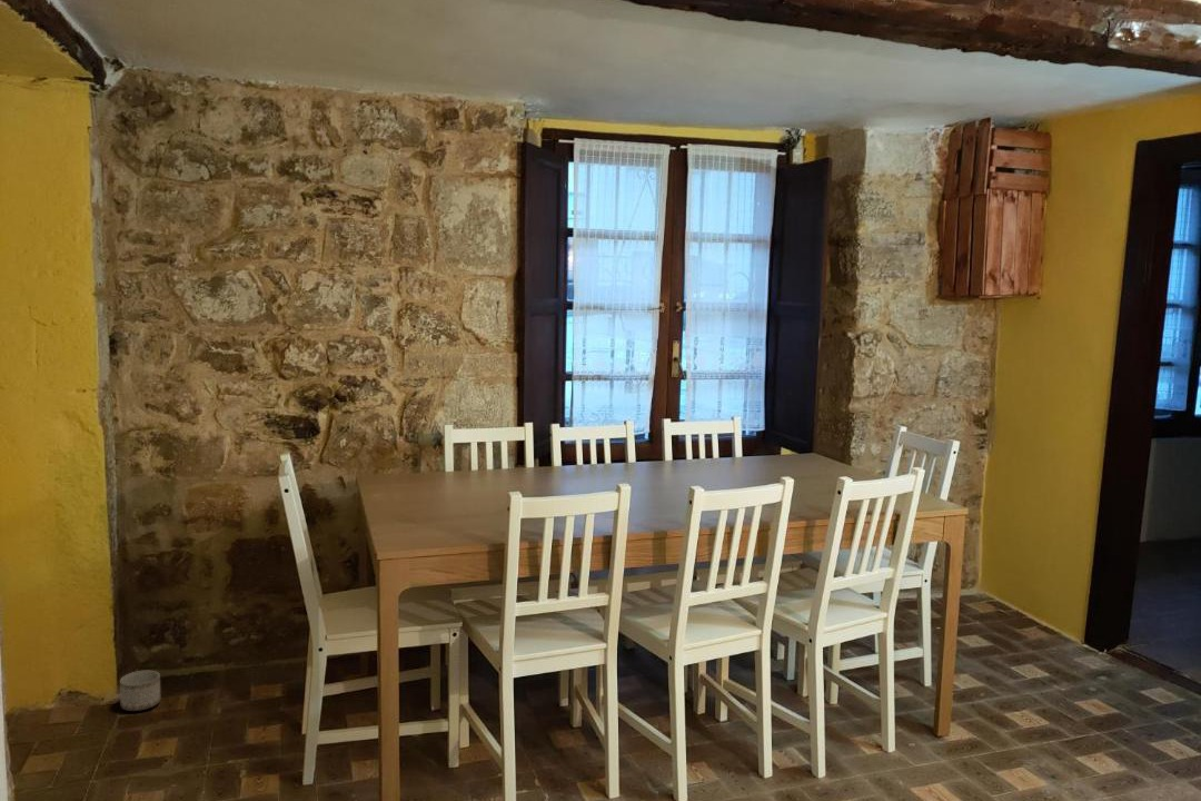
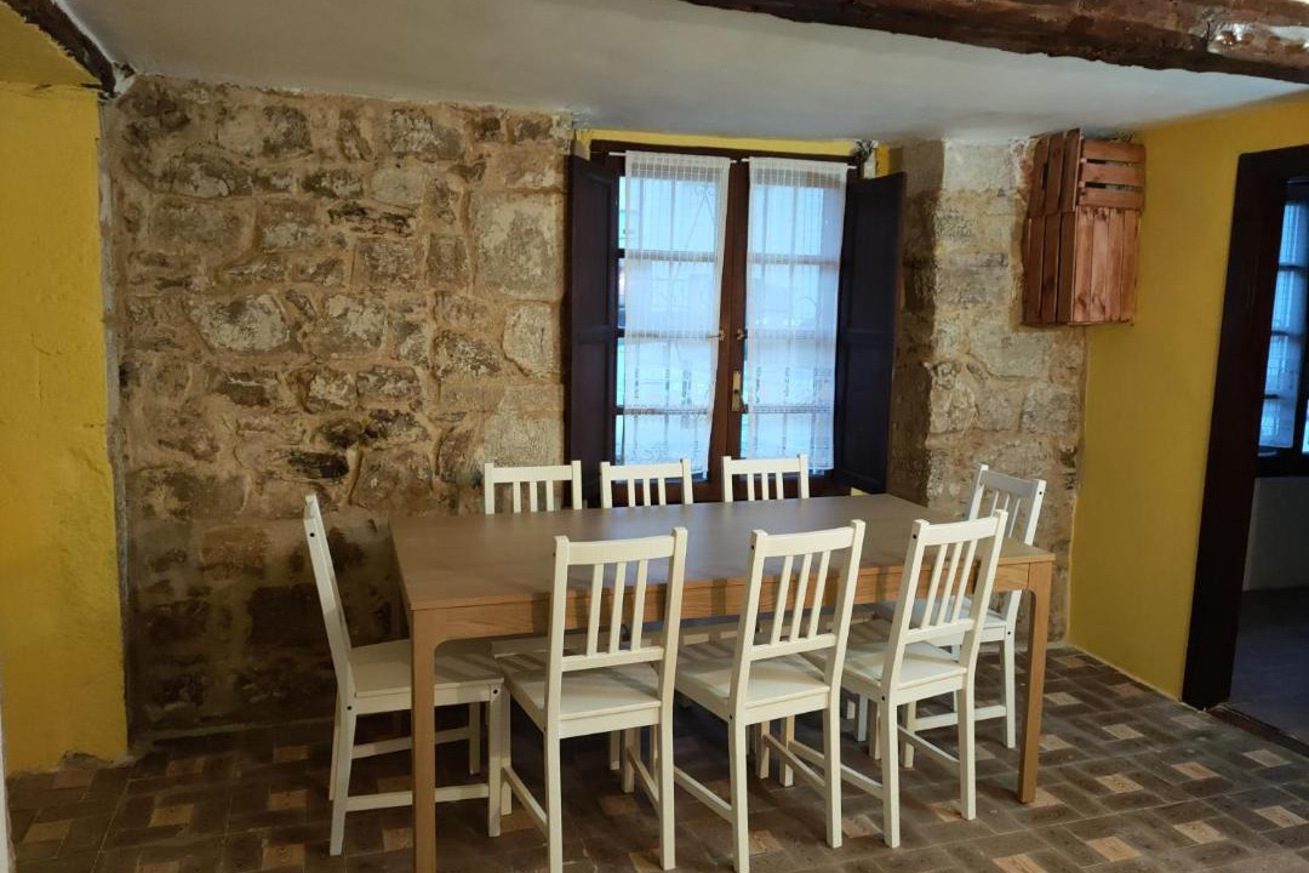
- planter [119,670,161,712]
